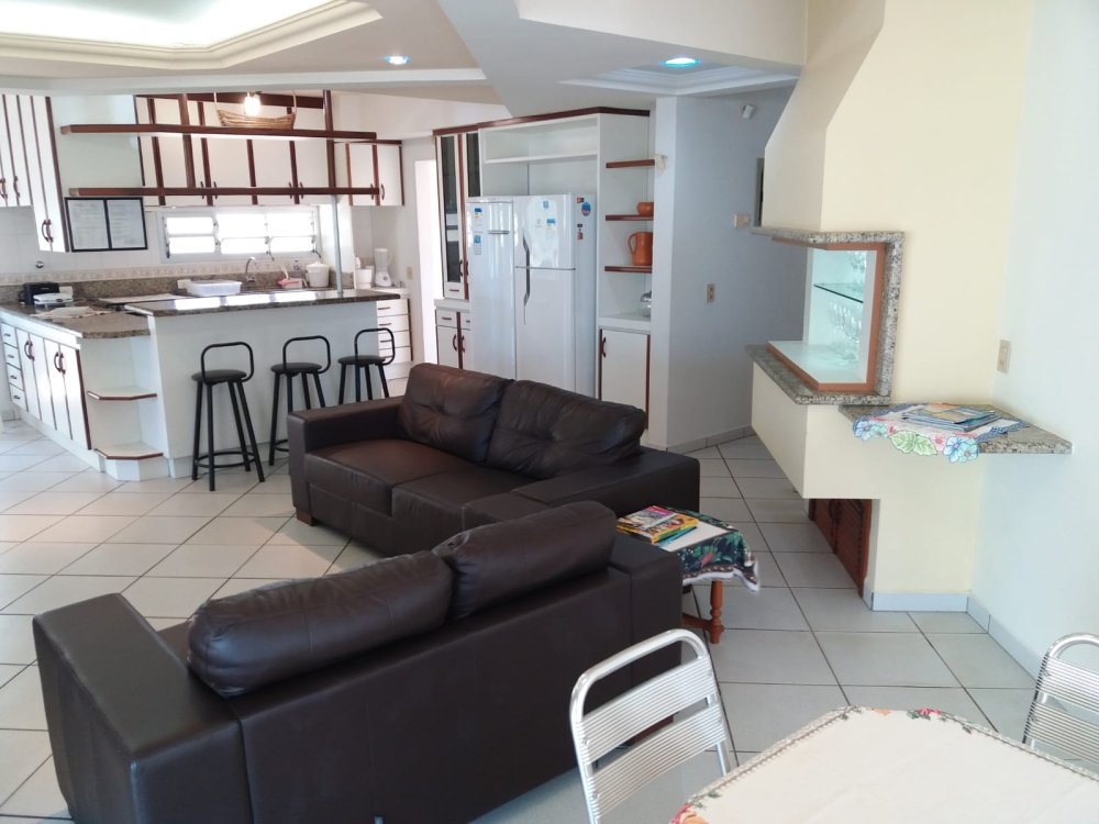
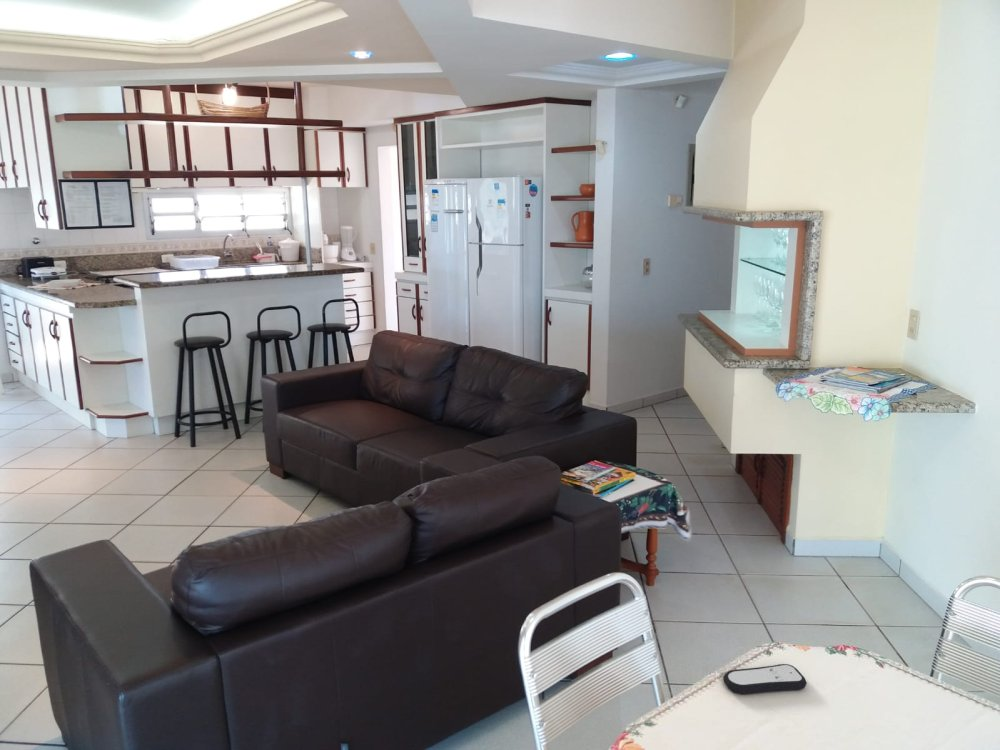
+ remote control [722,663,808,695]
